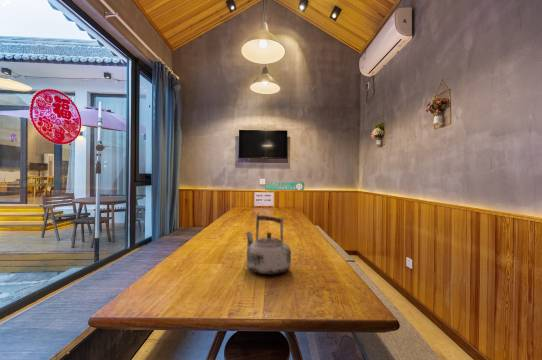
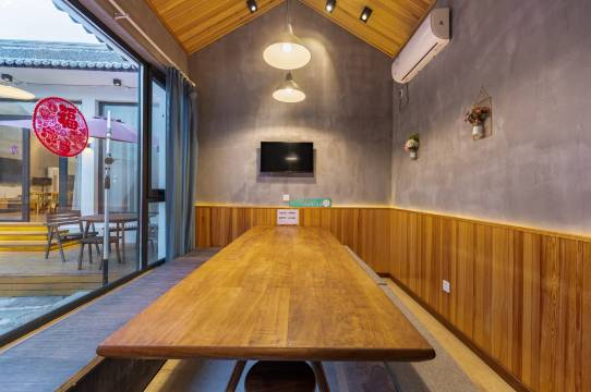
- kettle [245,214,292,276]
